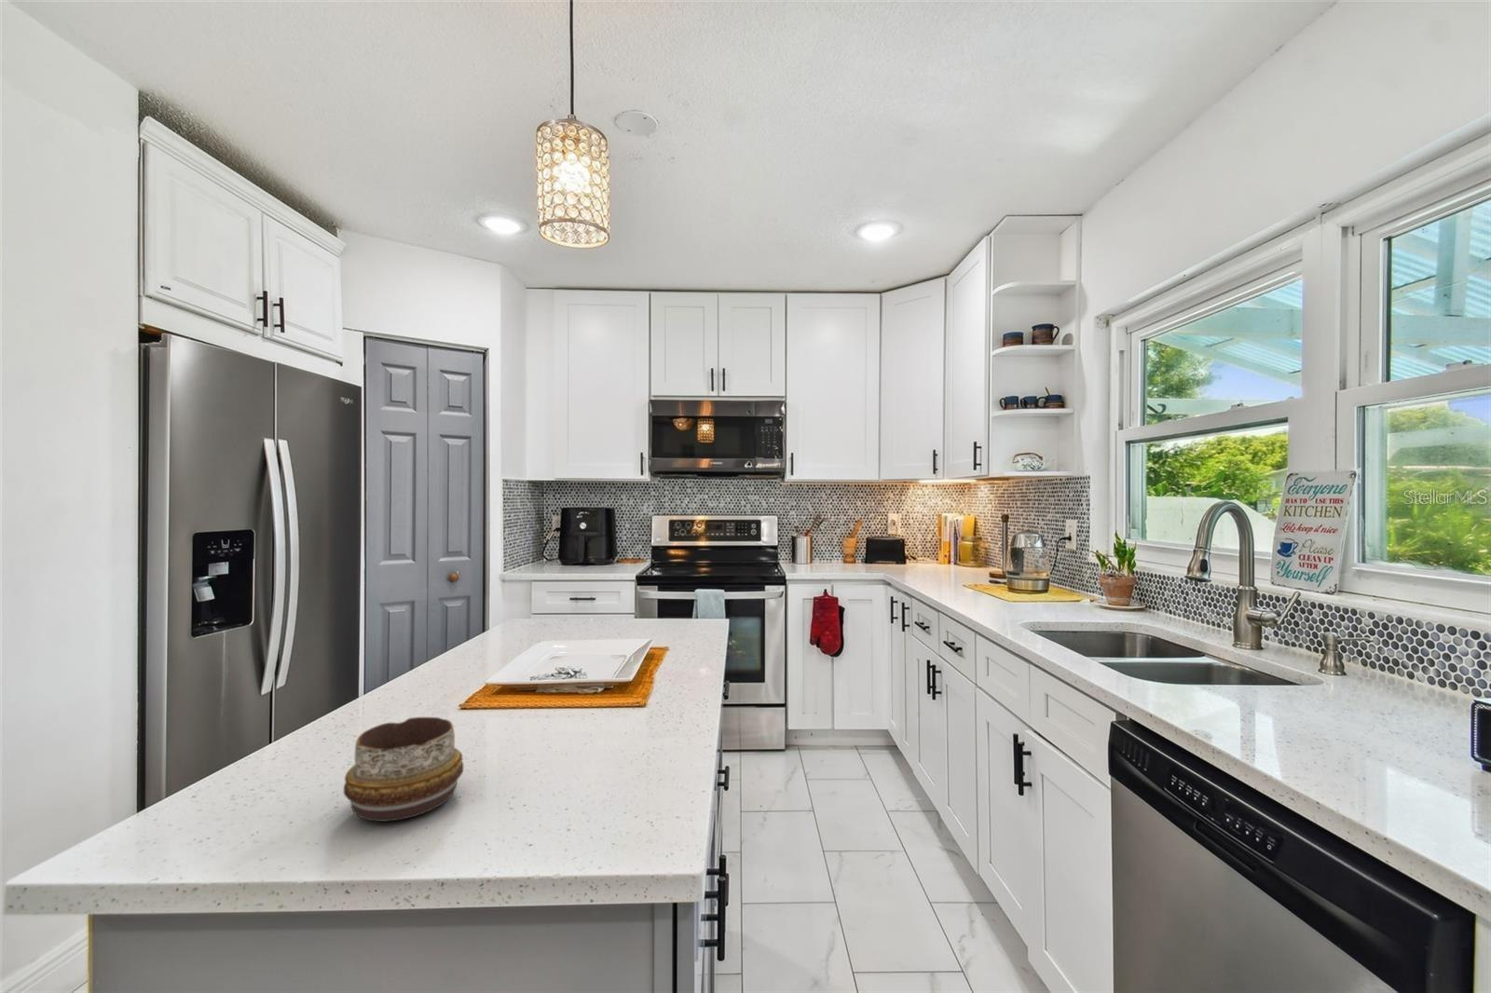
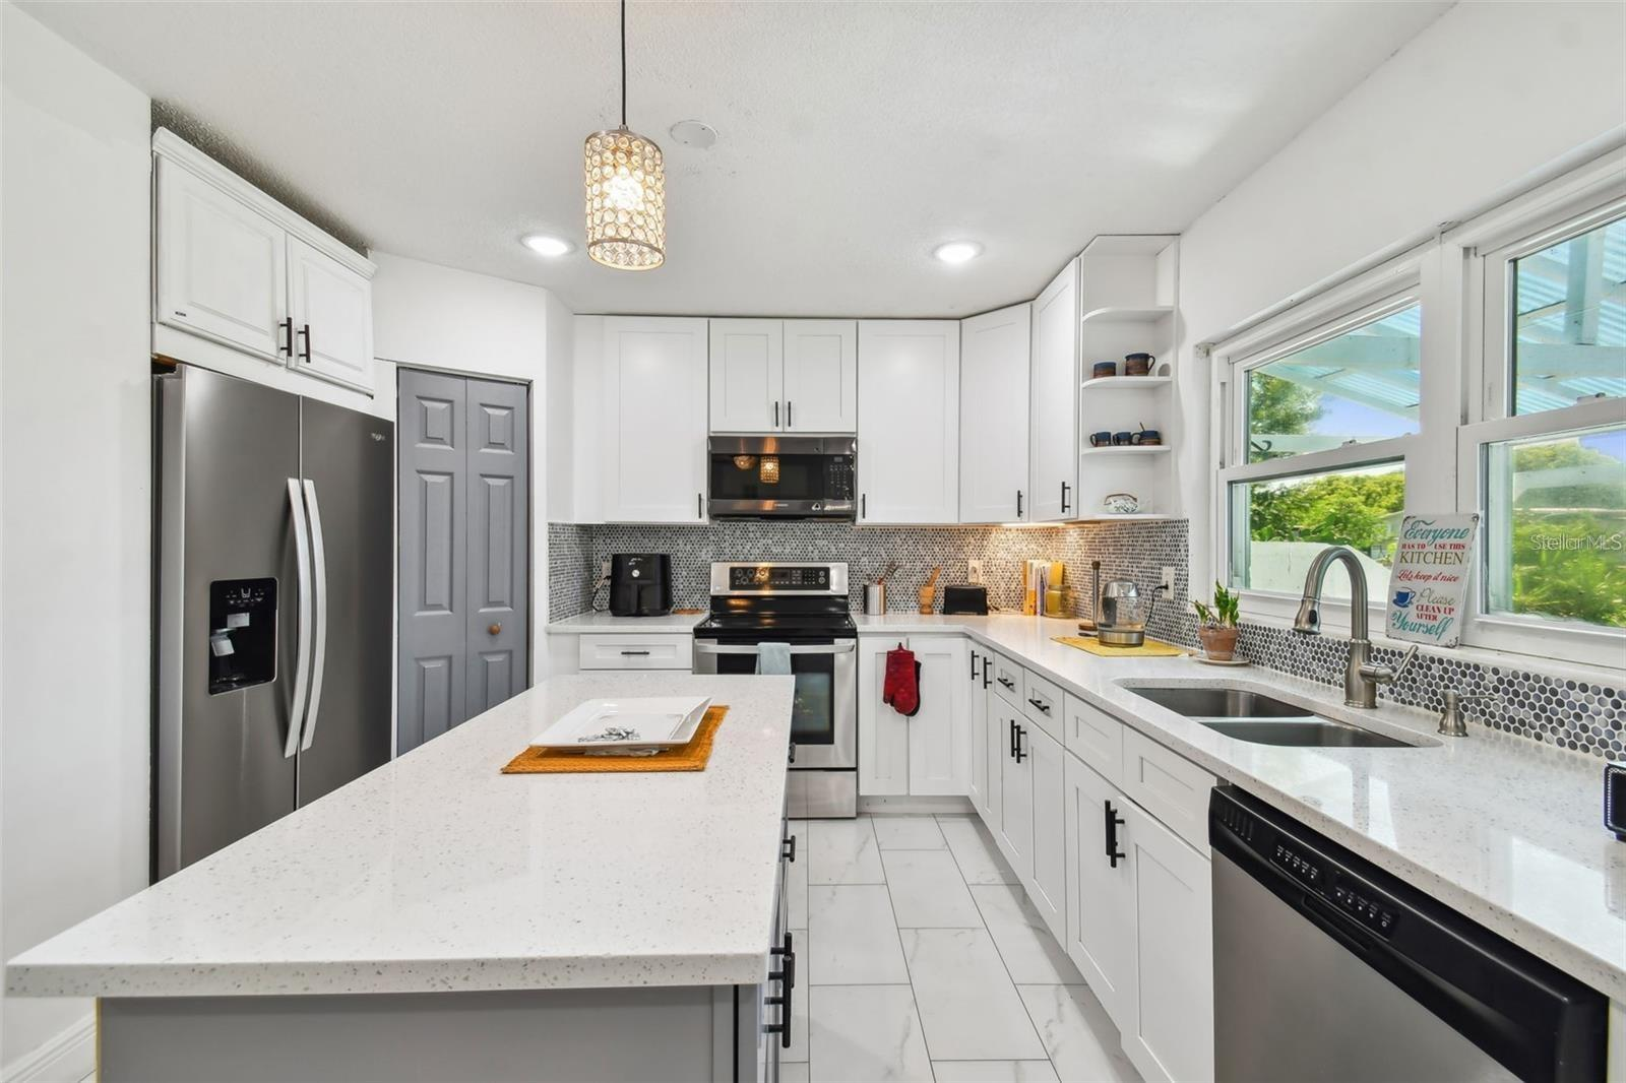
- decorative bowl [343,716,464,822]
